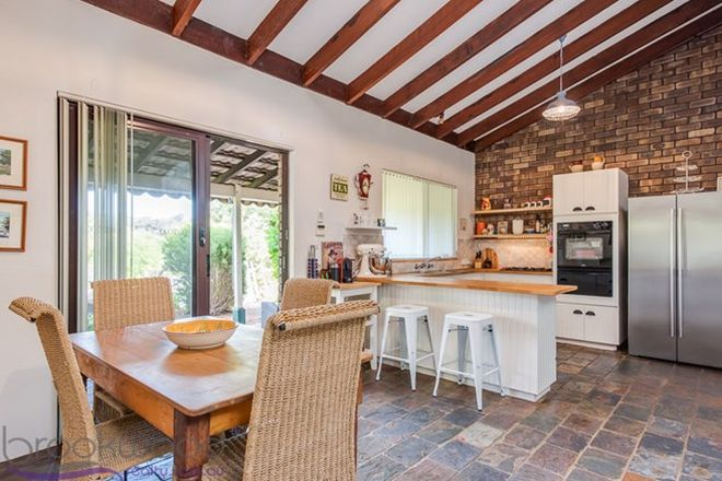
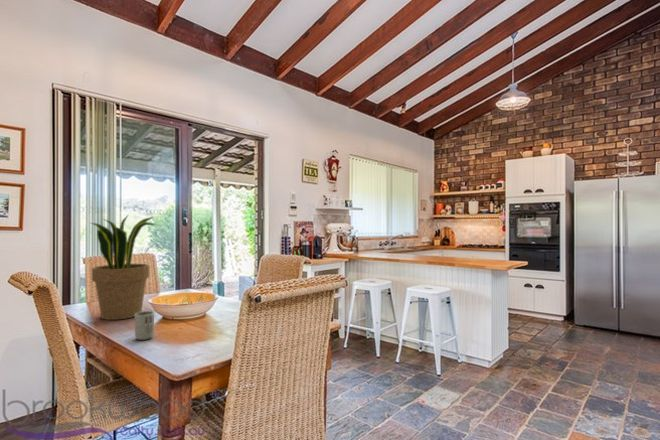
+ cup [134,310,155,341]
+ potted plant [90,213,156,321]
